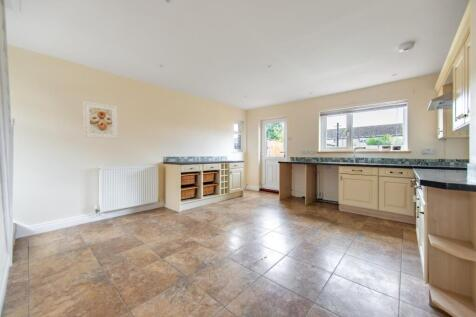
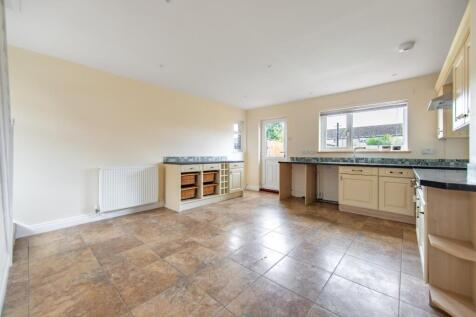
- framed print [82,100,119,140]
